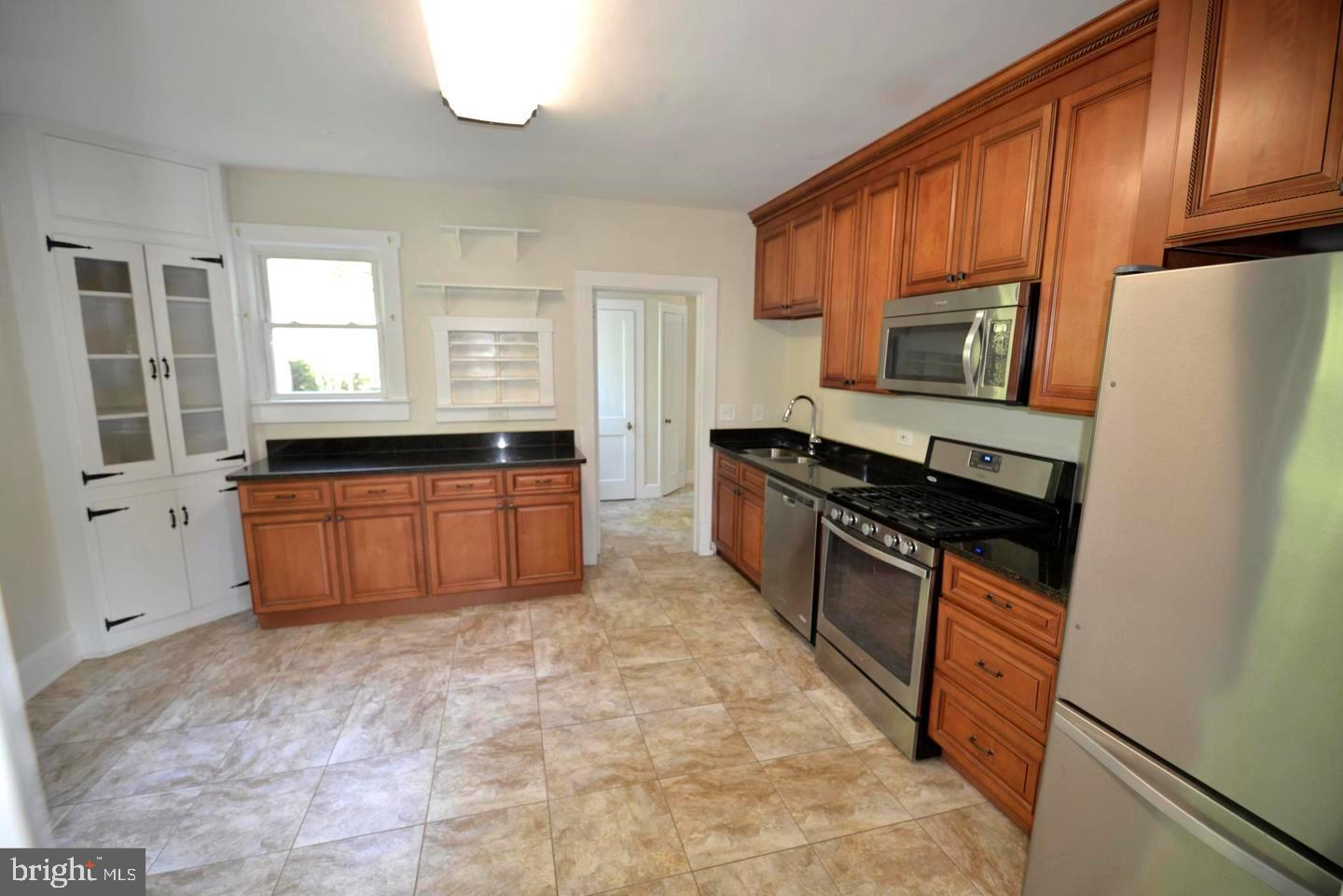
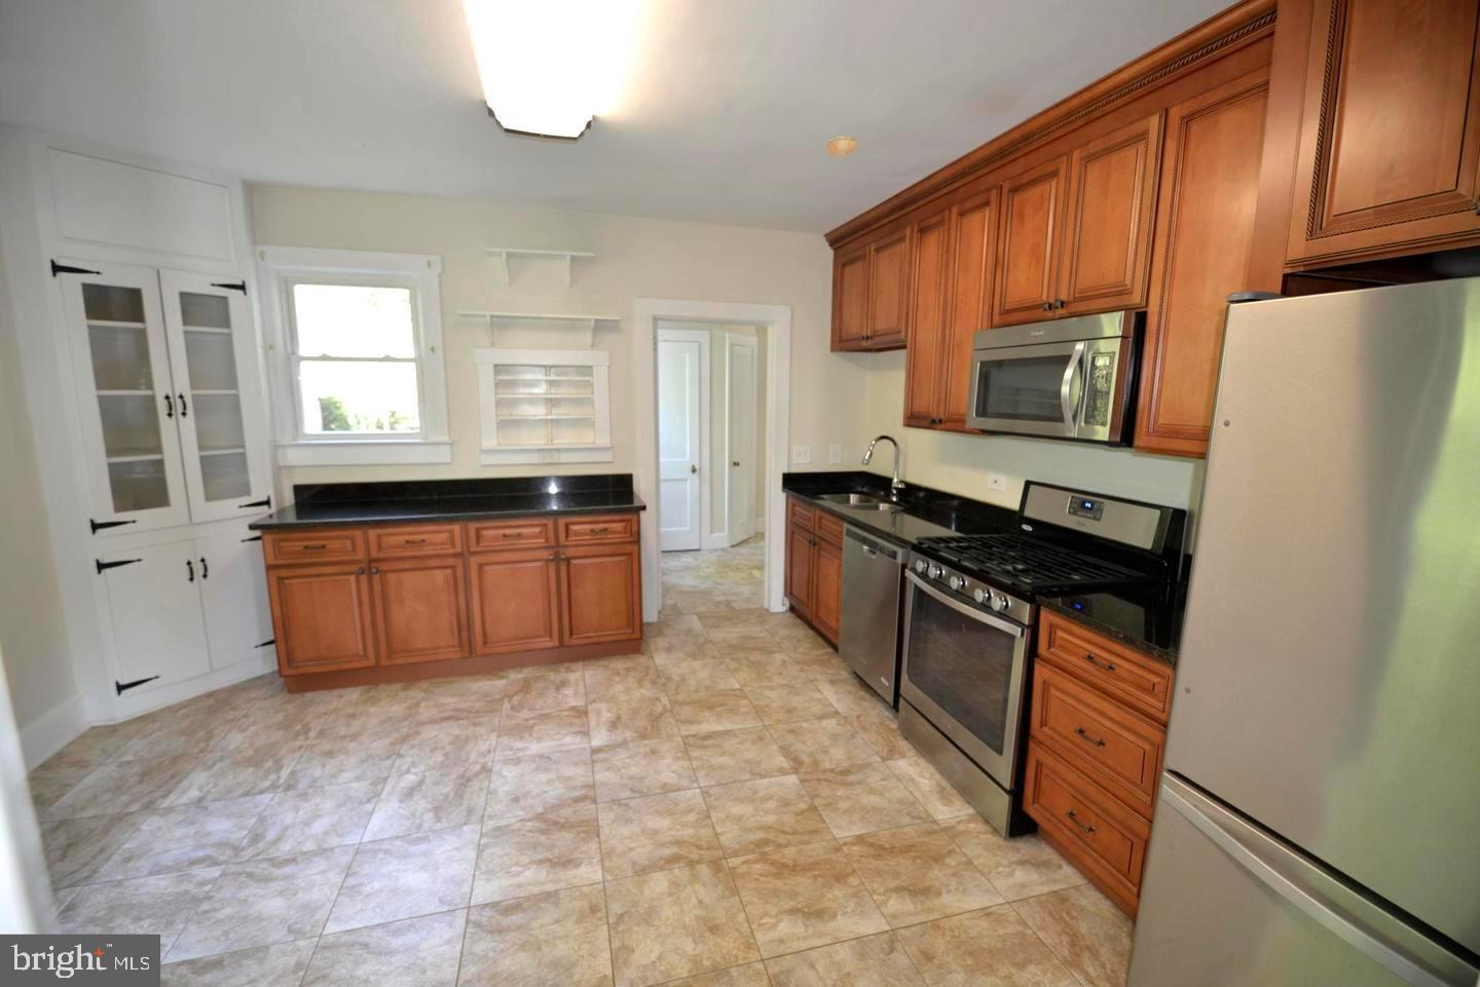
+ smoke detector [825,134,858,159]
